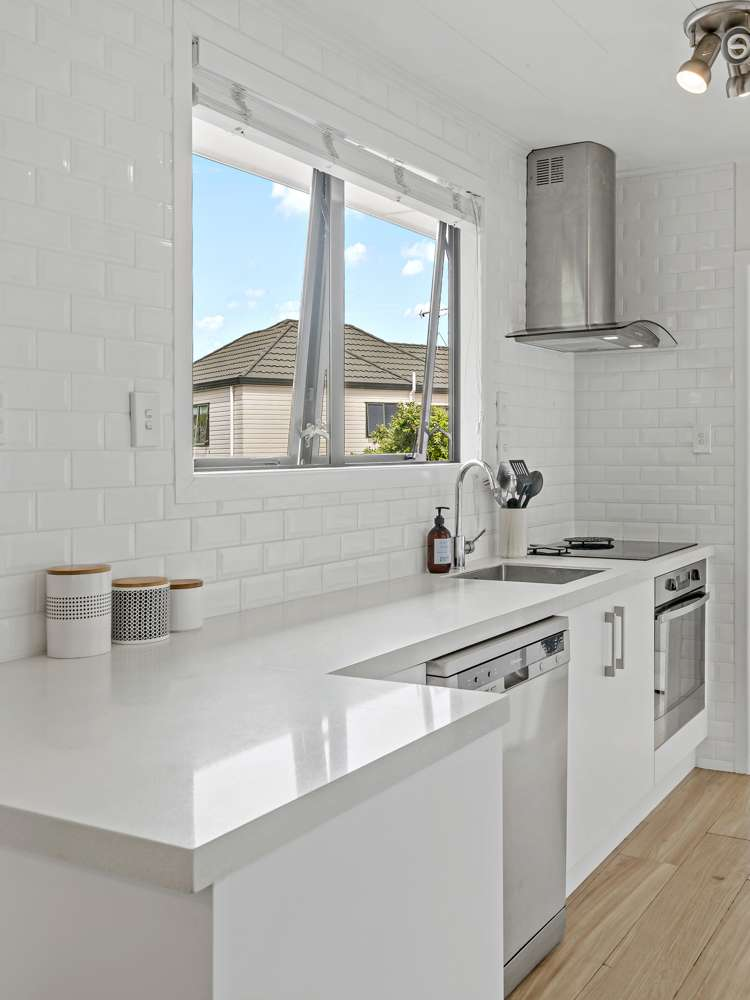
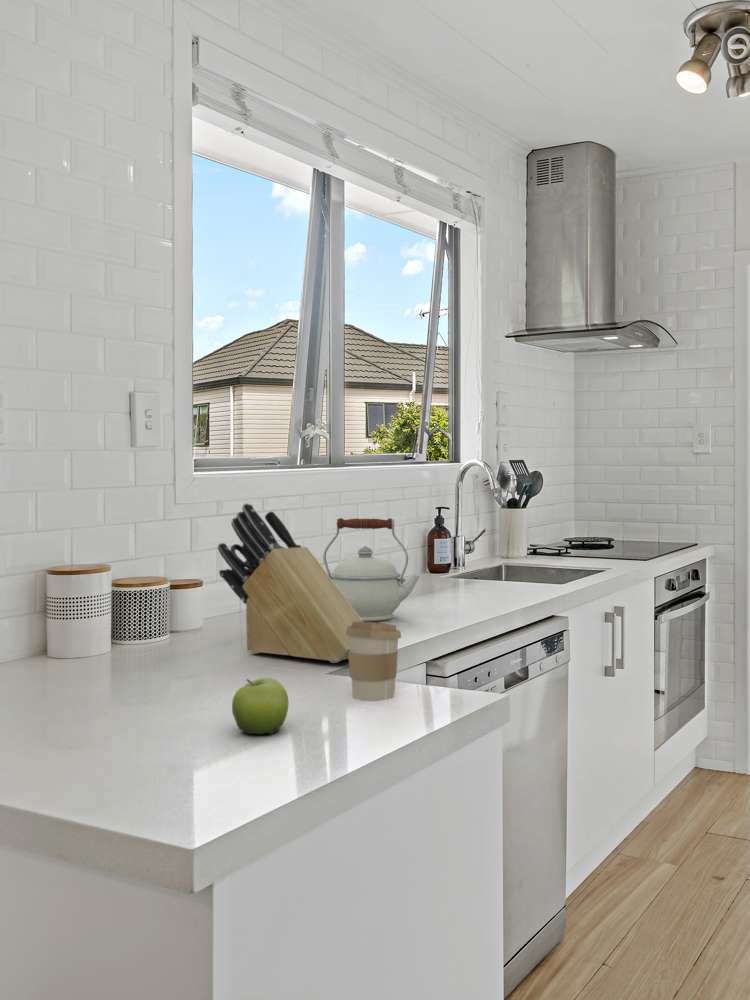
+ coffee cup [346,621,402,702]
+ fruit [231,677,290,735]
+ knife block [217,502,364,664]
+ kettle [322,517,421,622]
